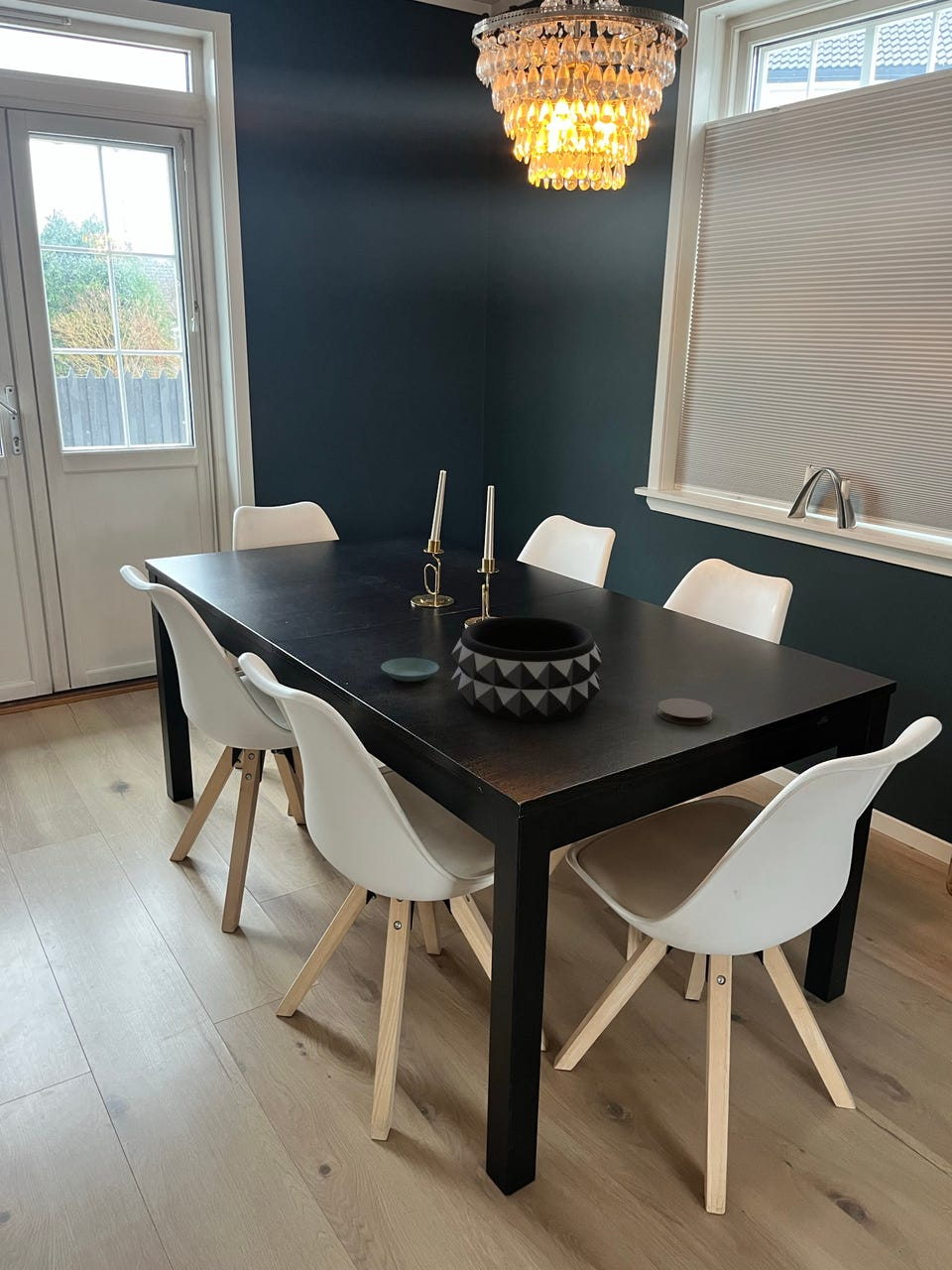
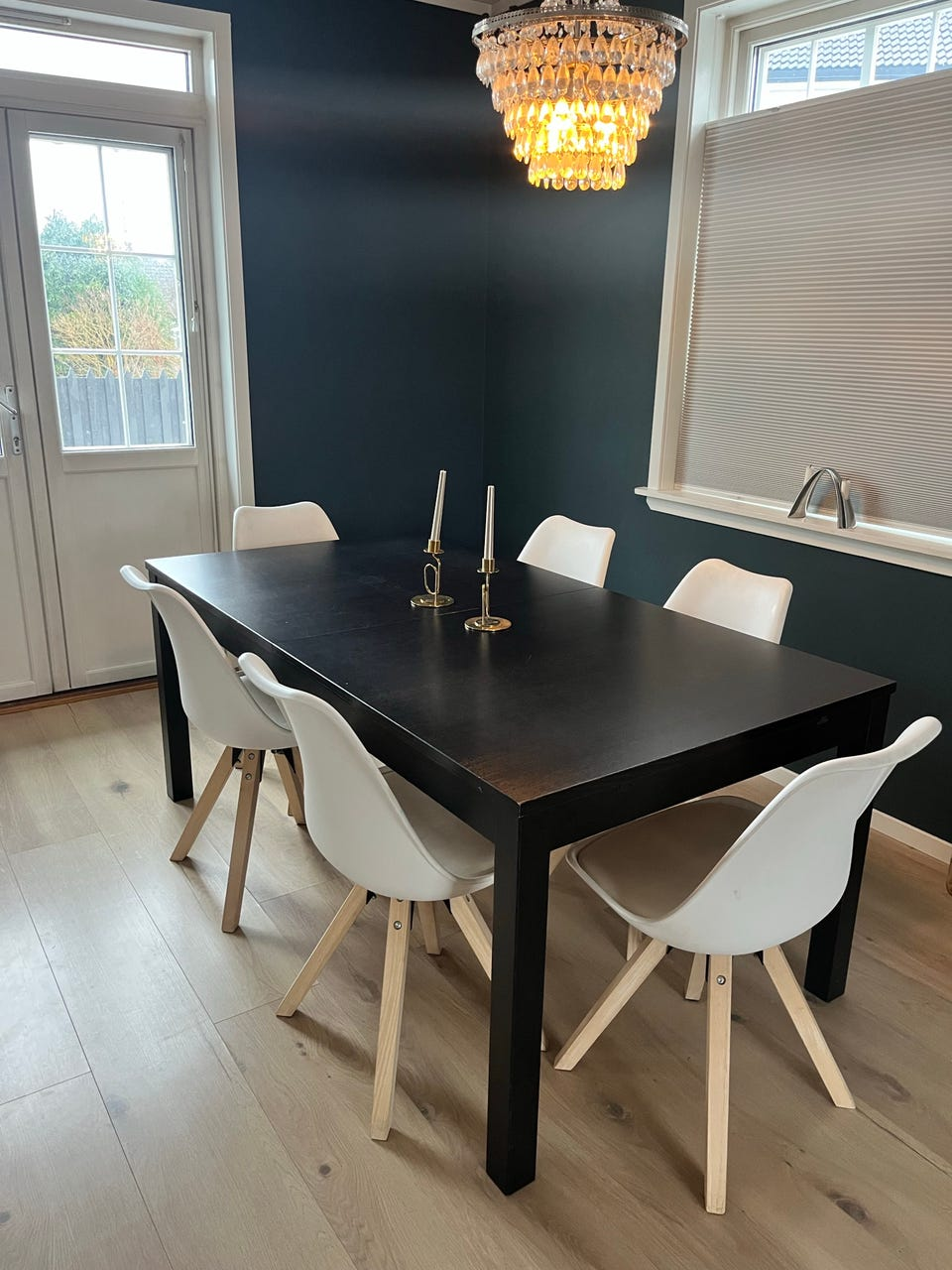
- saucer [380,657,440,683]
- coaster [656,698,714,726]
- decorative bowl [450,615,603,725]
